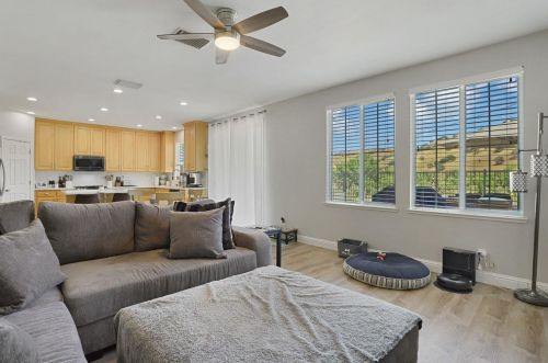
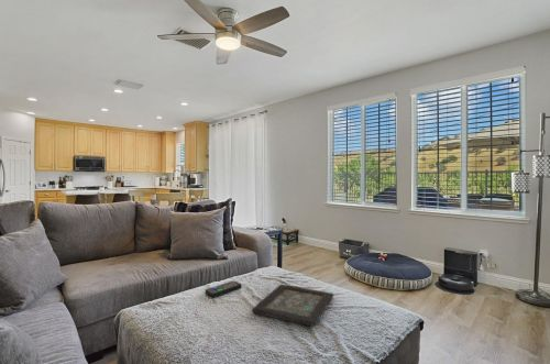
+ remote control [205,279,242,299]
+ decorative tray [251,284,334,328]
